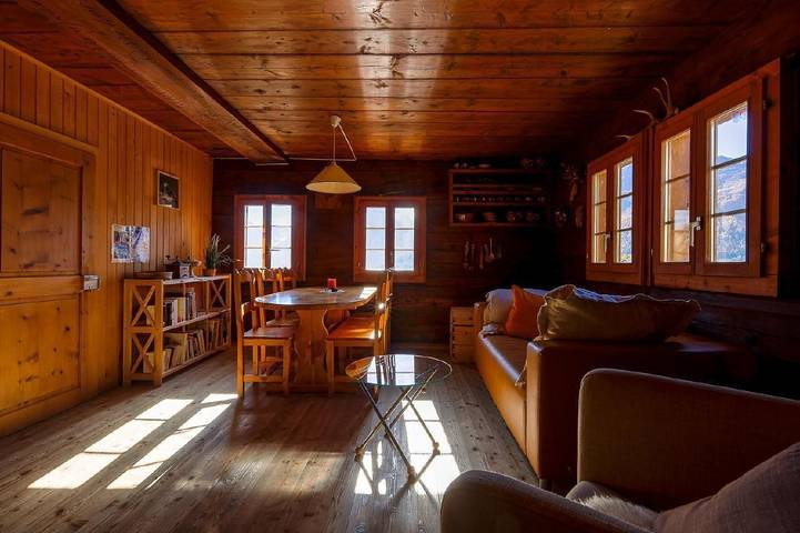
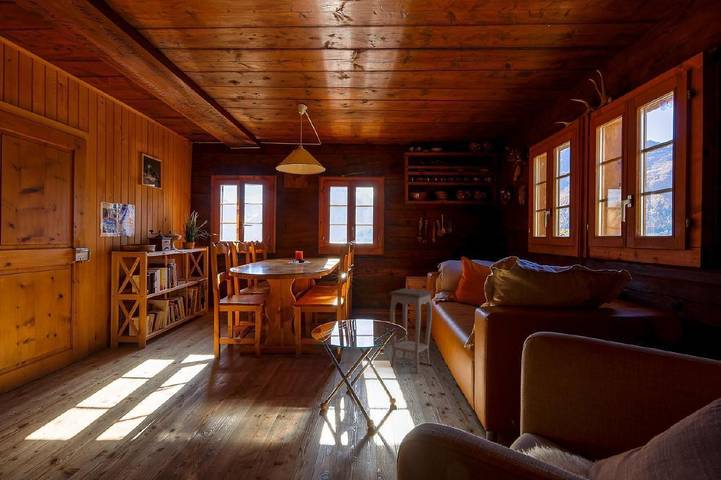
+ accent table [388,287,434,374]
